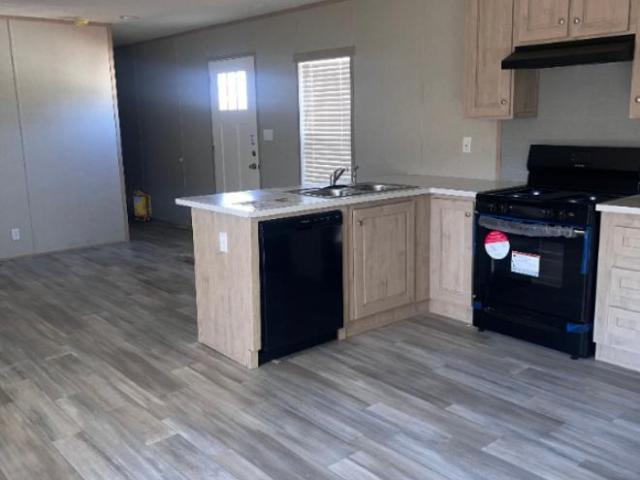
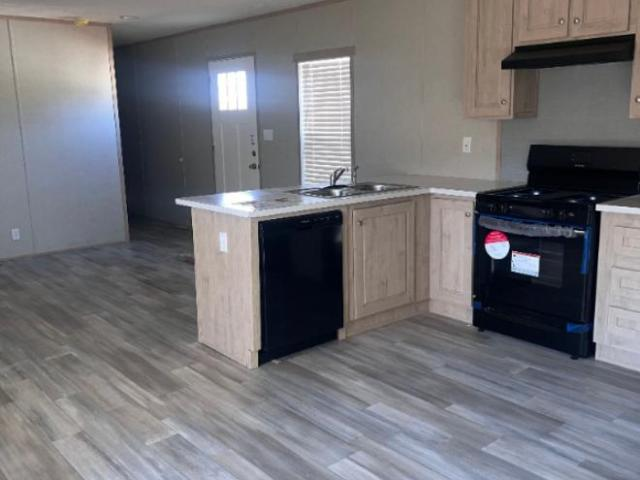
- trash can [132,188,153,222]
